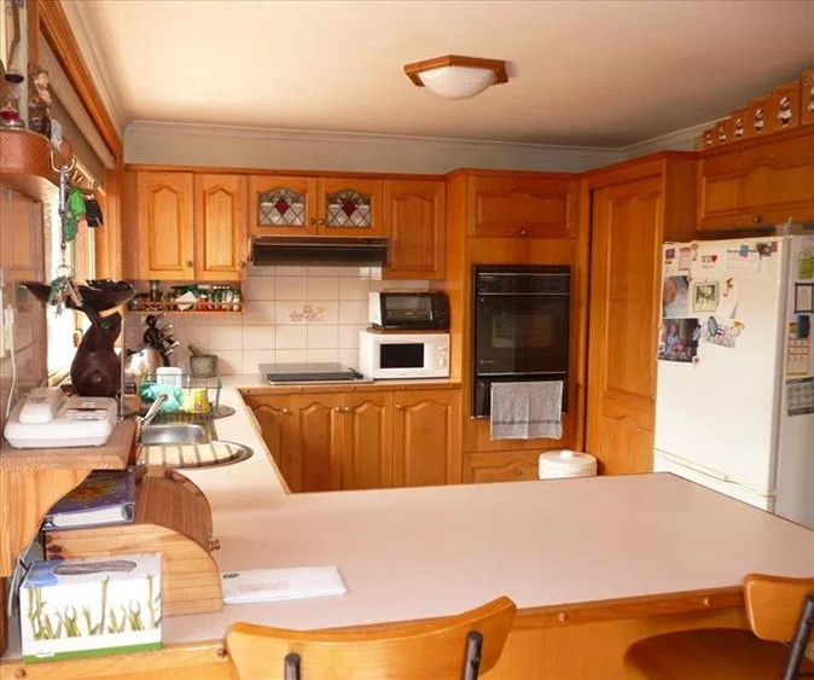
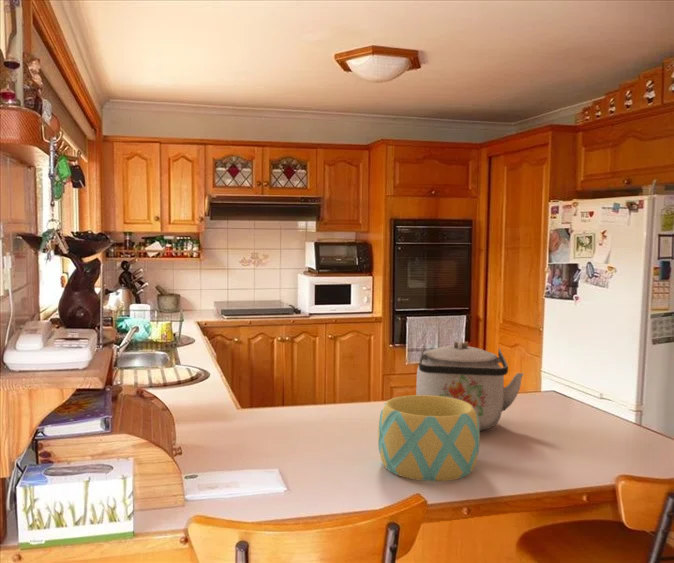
+ kettle [415,340,525,432]
+ bowl [377,394,481,482]
